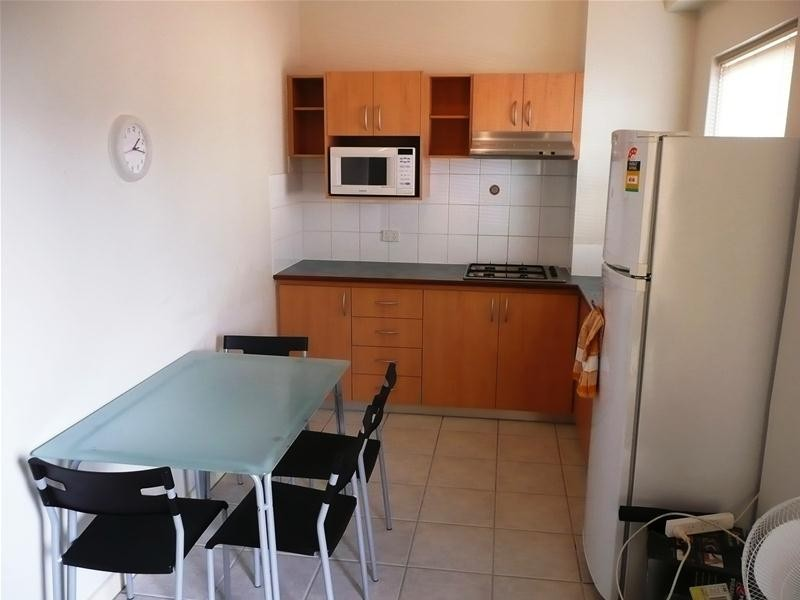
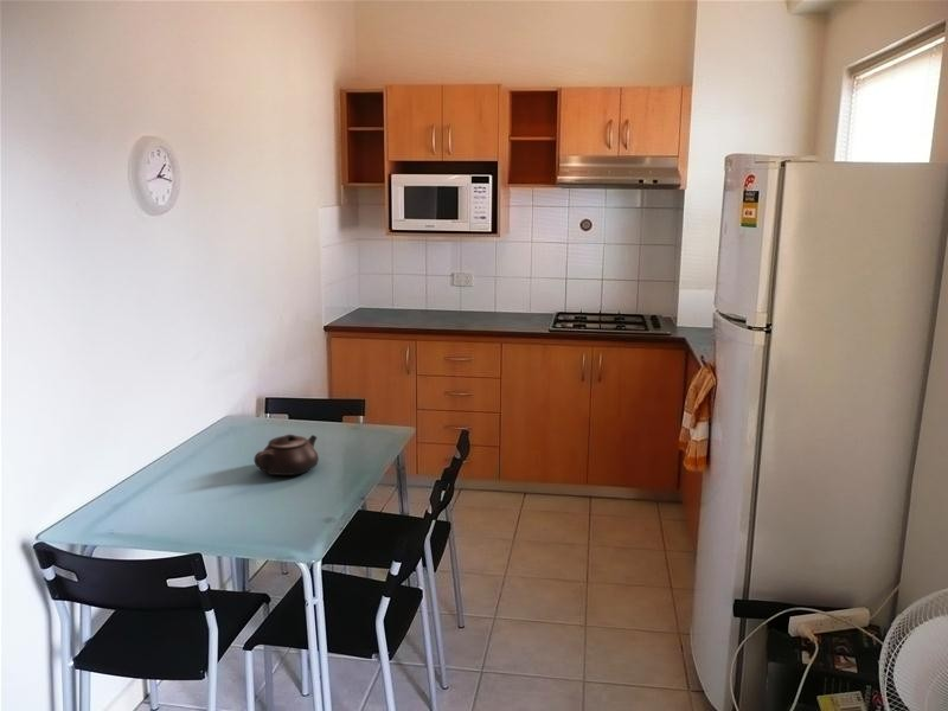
+ teapot [254,434,320,476]
